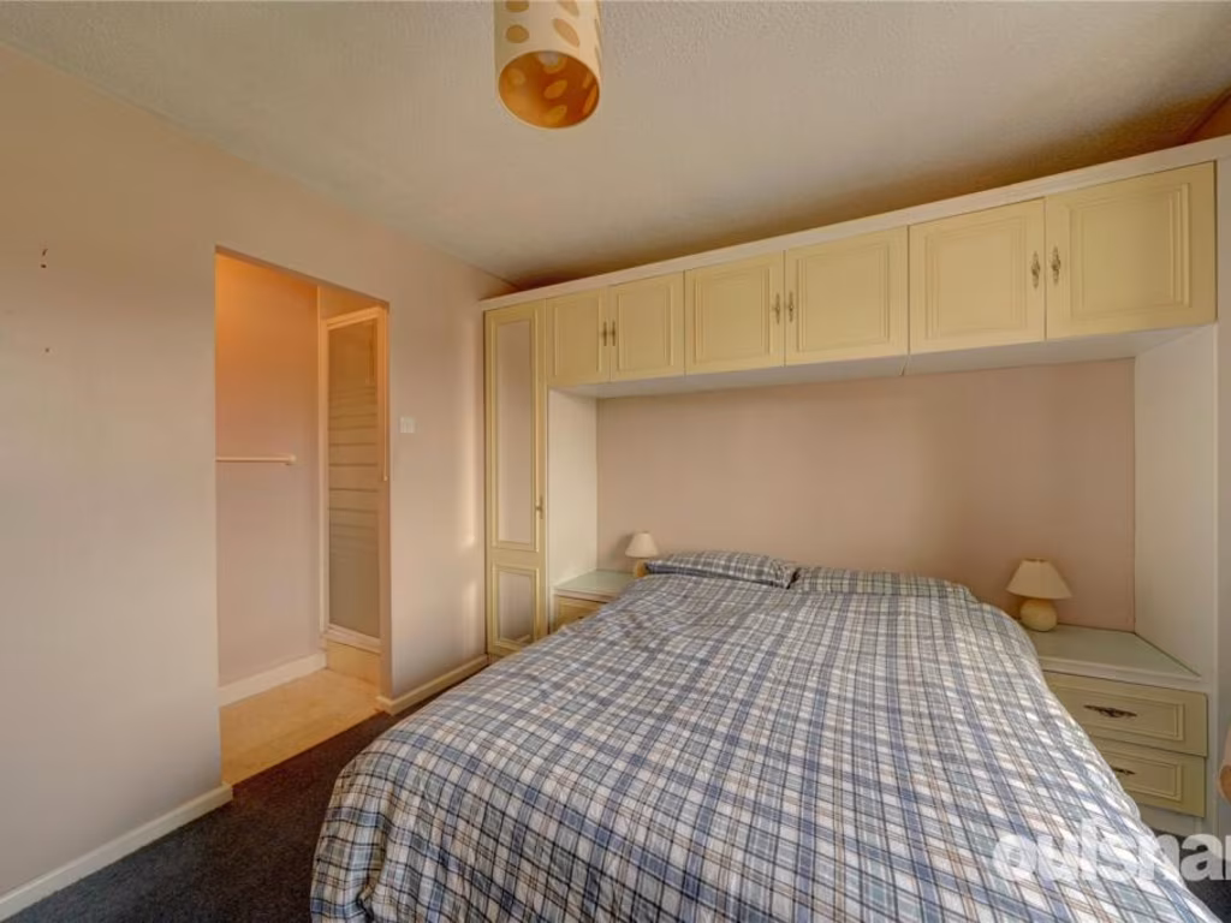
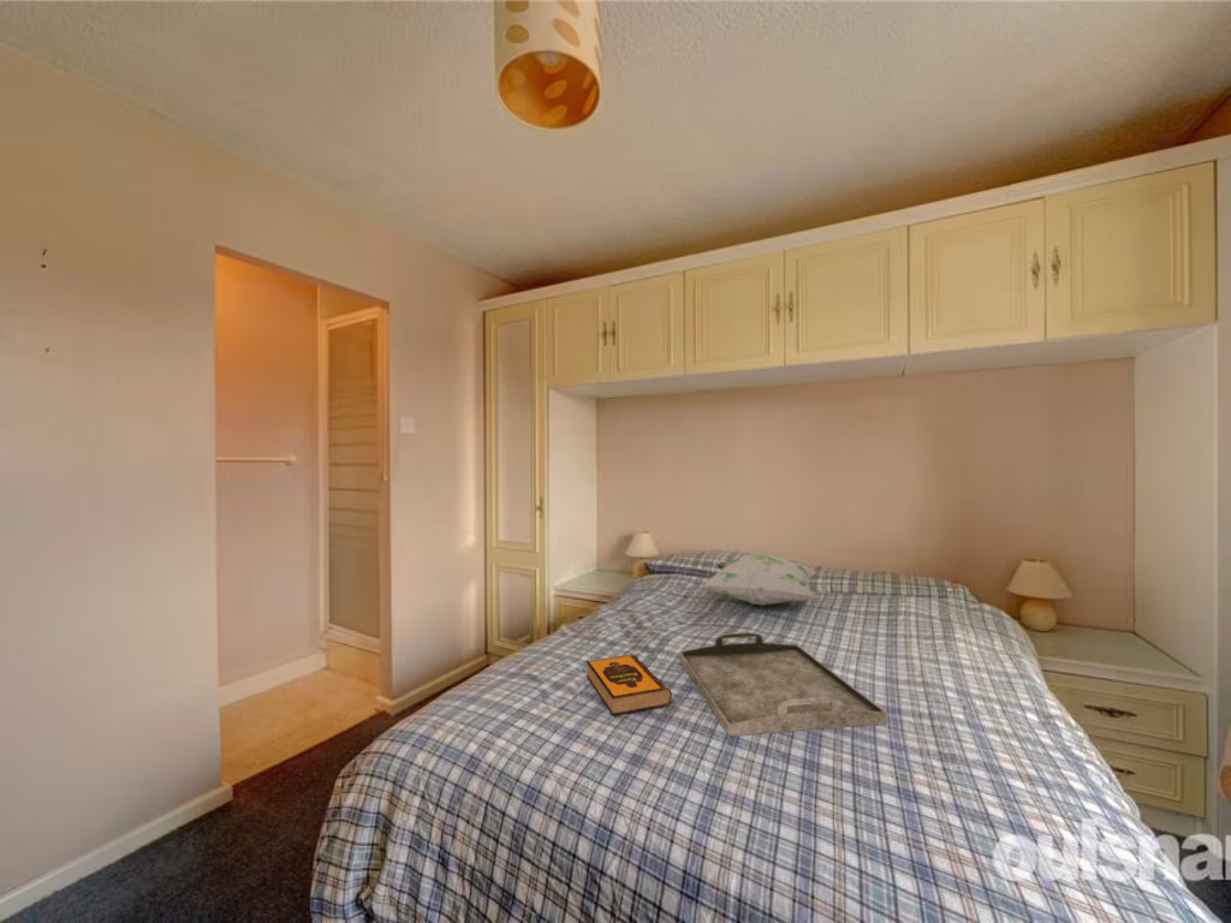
+ decorative pillow [703,552,817,607]
+ serving tray [678,631,888,738]
+ hardback book [585,654,673,716]
